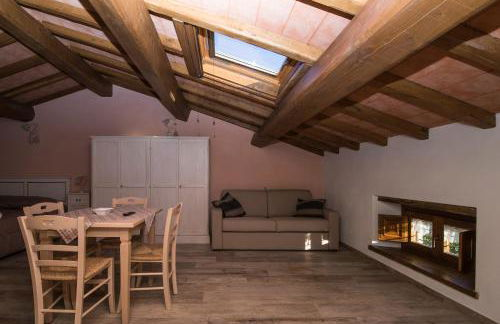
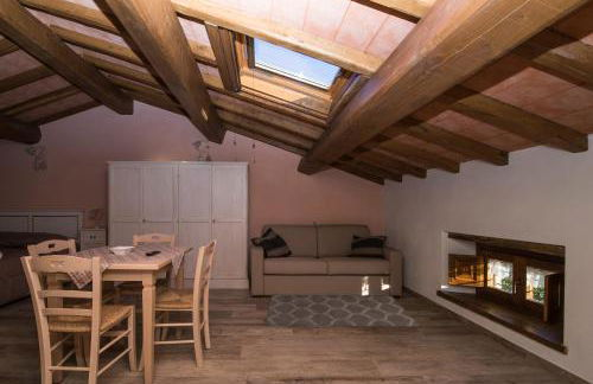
+ rug [264,294,420,328]
